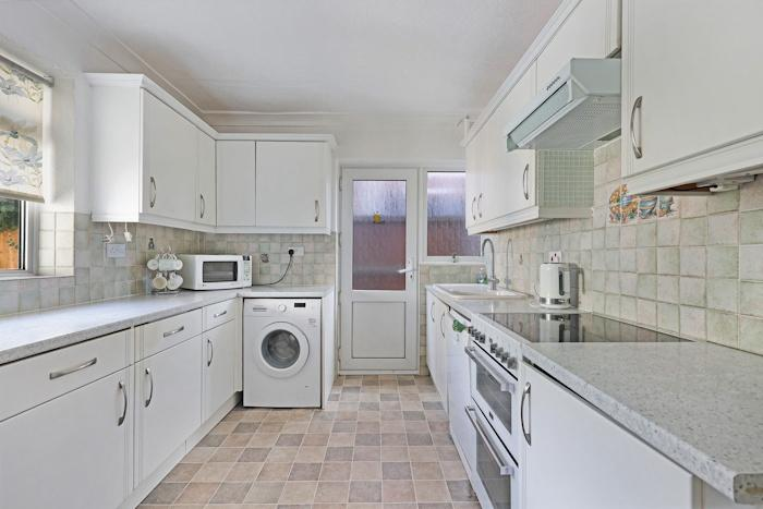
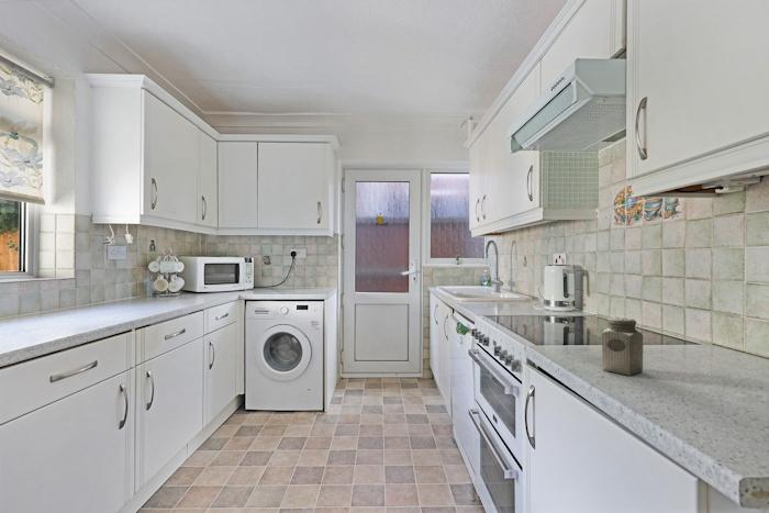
+ salt shaker [601,316,644,377]
